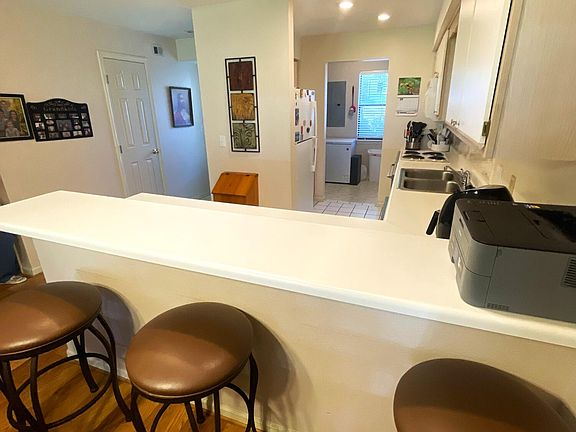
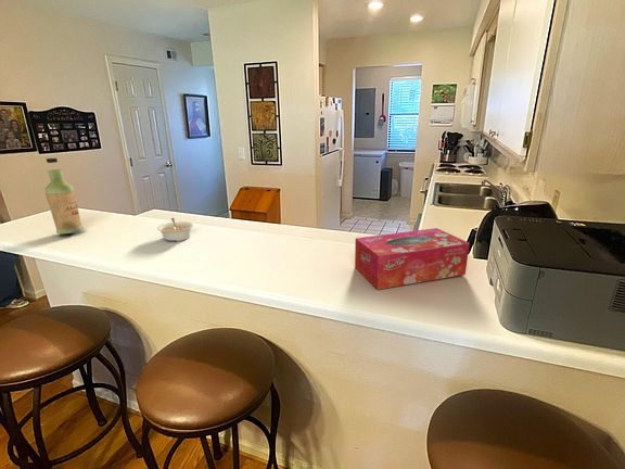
+ bottle [44,157,85,234]
+ tissue box [354,227,471,291]
+ legume [156,217,194,243]
